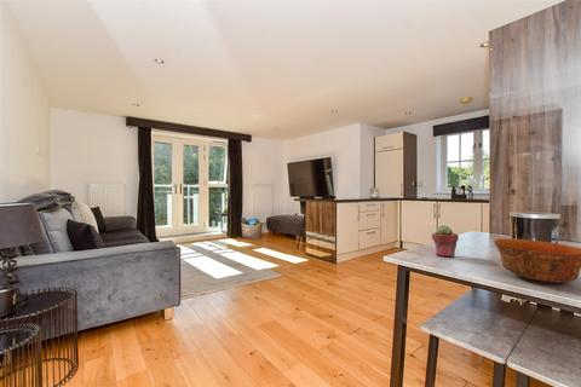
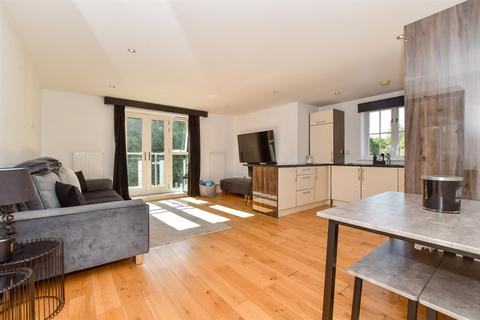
- potted succulent [431,224,460,258]
- bowl [493,237,581,283]
